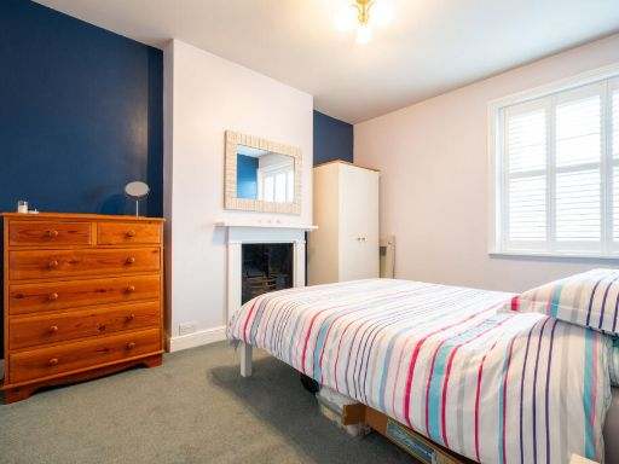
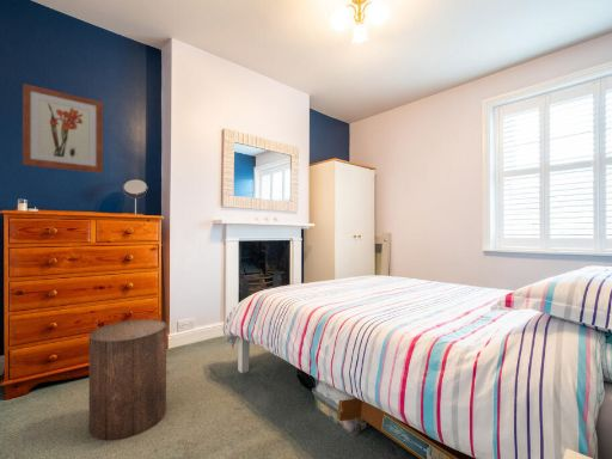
+ wall art [22,82,104,175]
+ stool [87,318,167,442]
